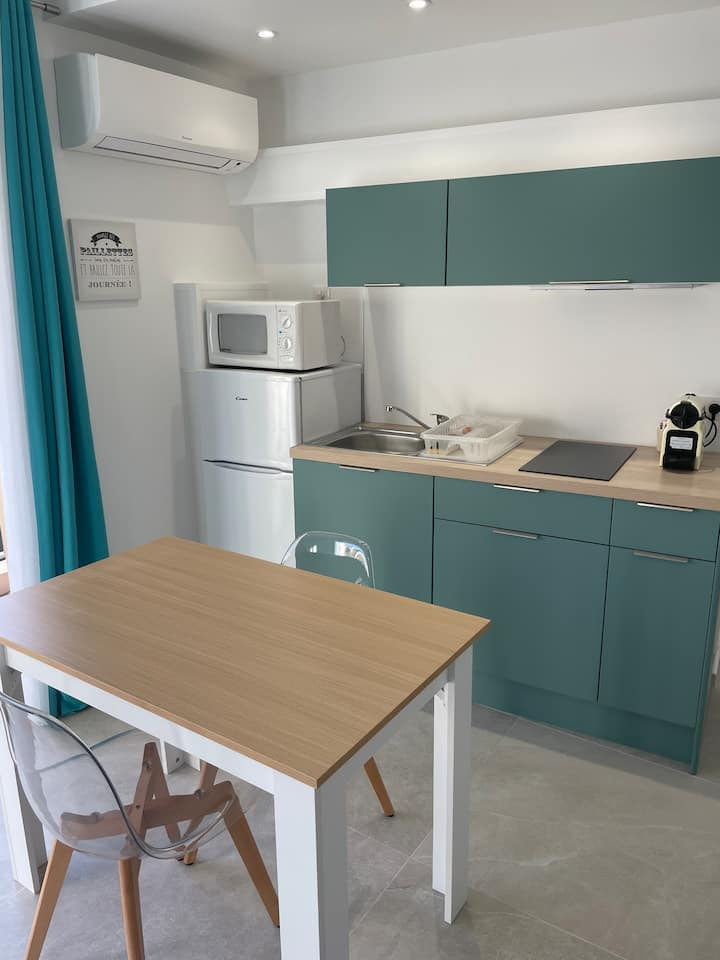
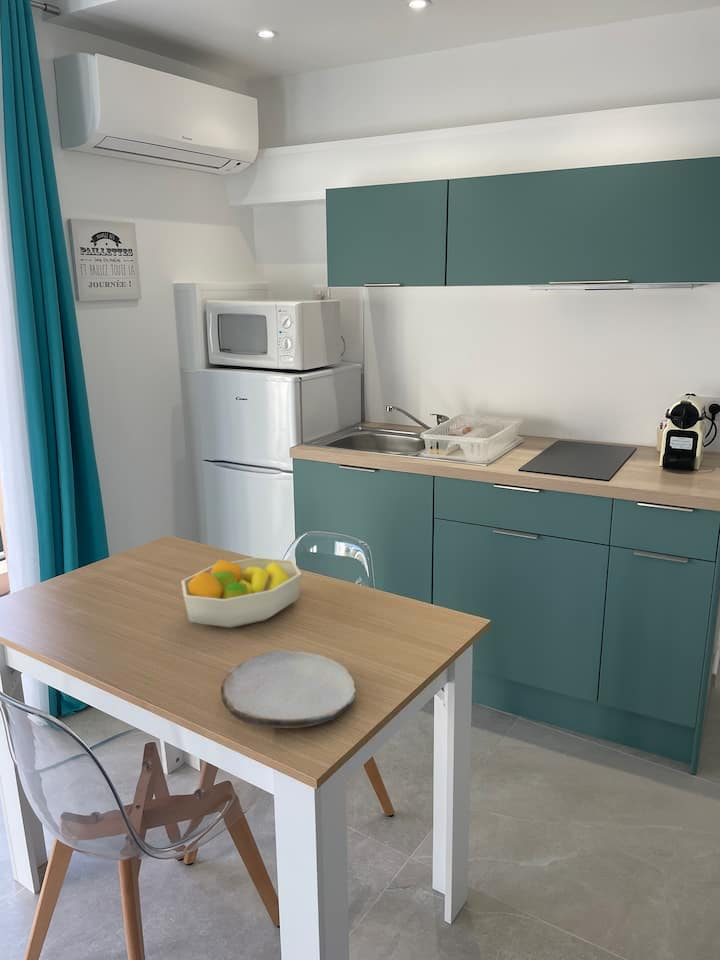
+ plate [220,650,357,729]
+ fruit bowl [180,556,302,629]
